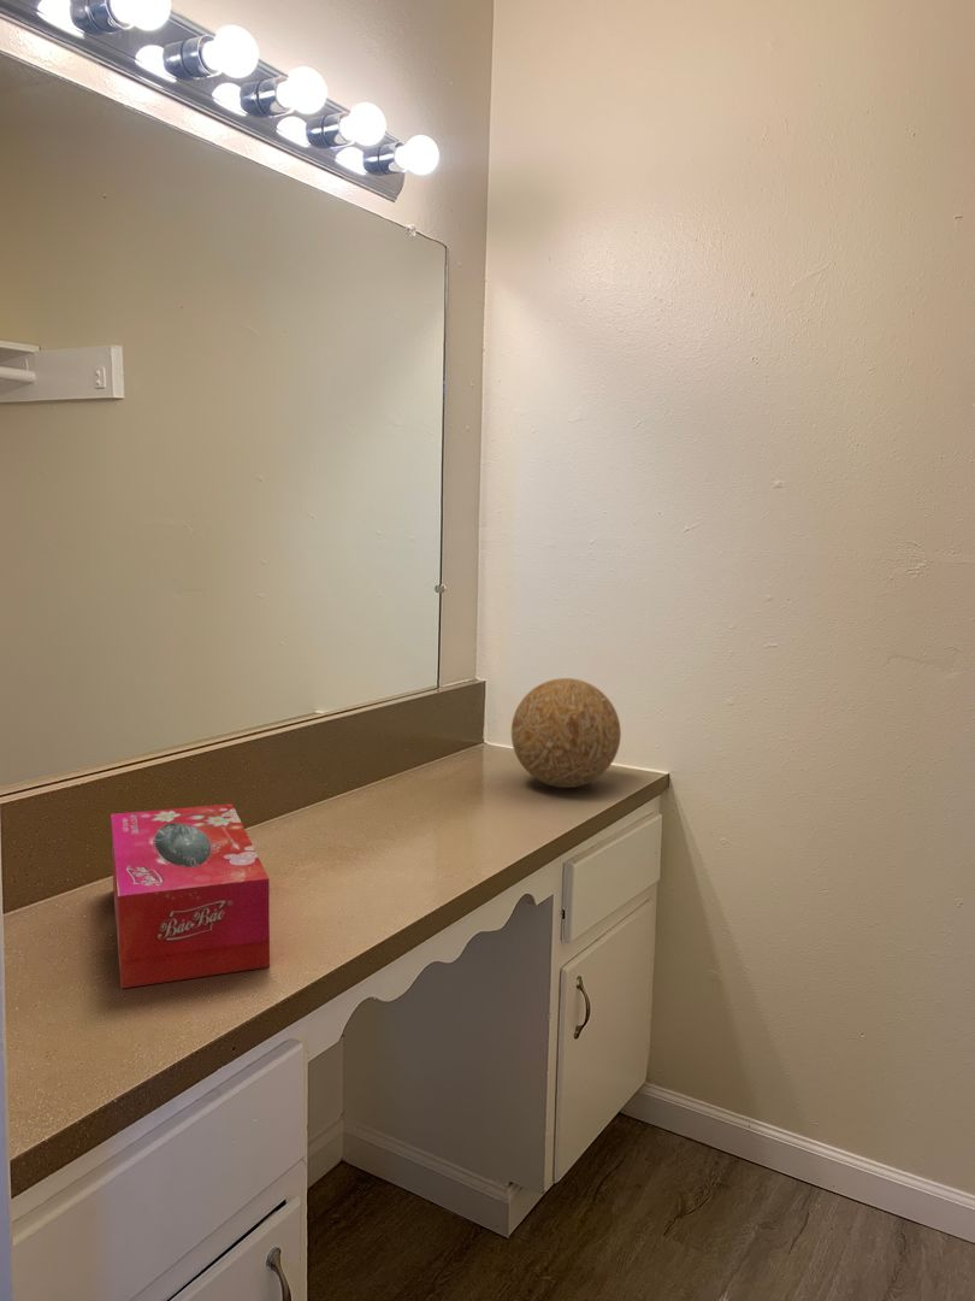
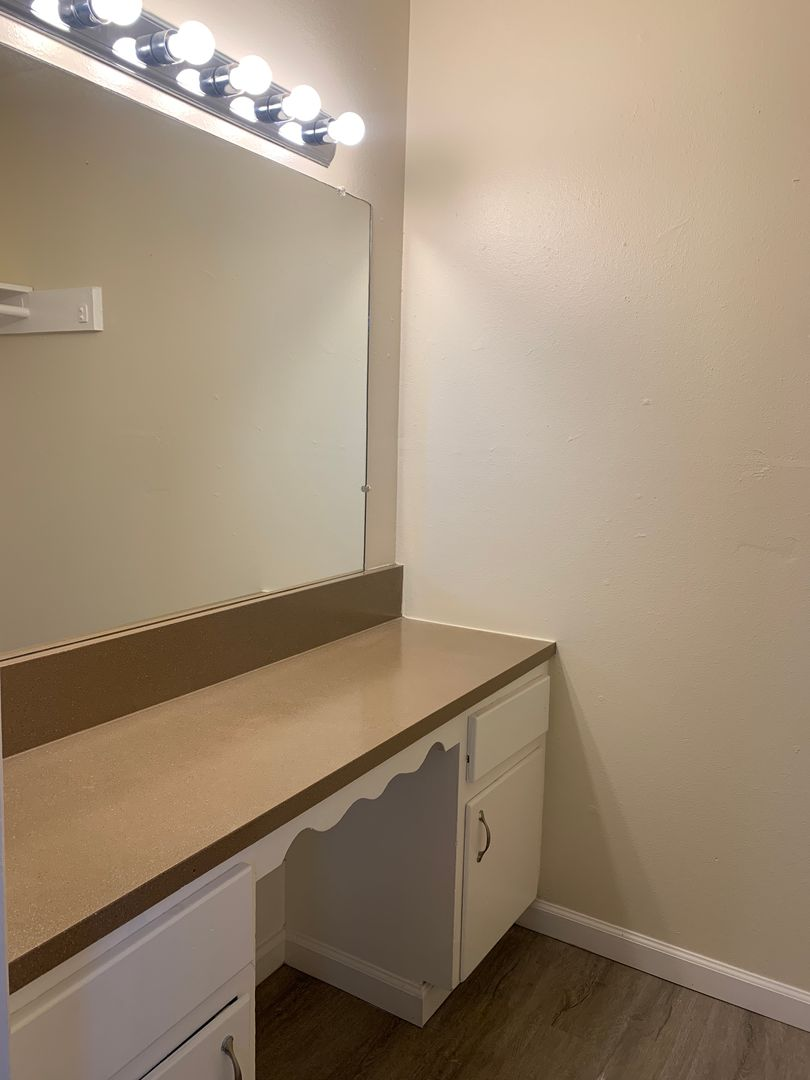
- decorative ball [510,677,622,789]
- tissue box [110,802,271,989]
